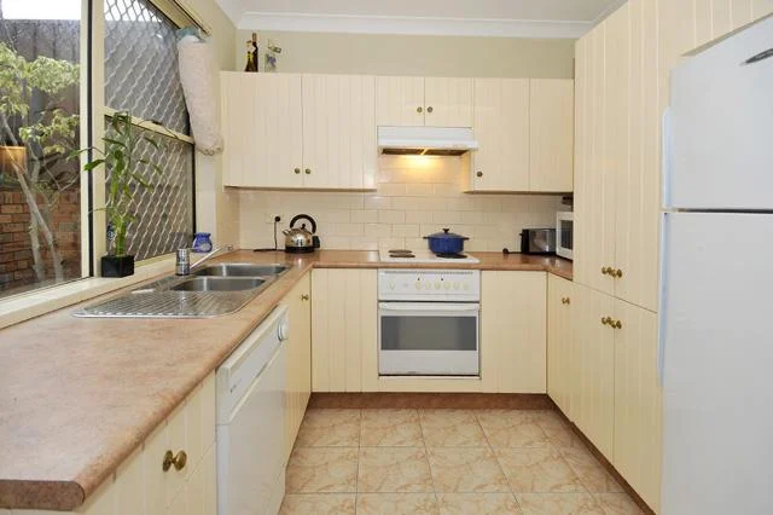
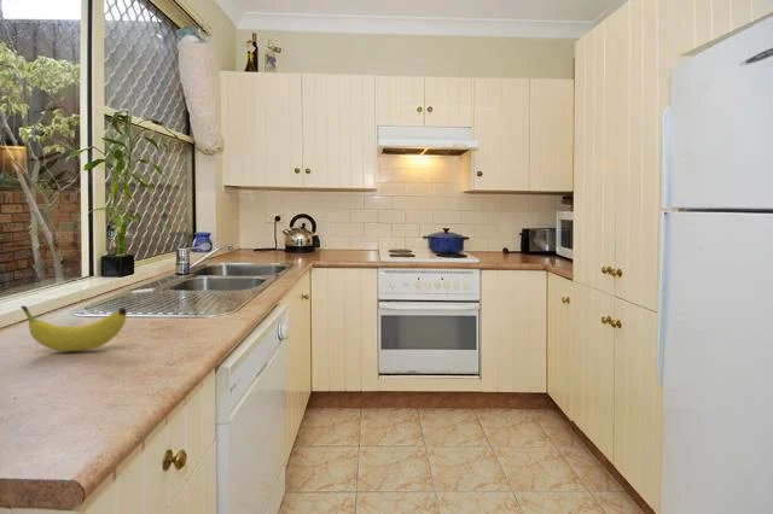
+ fruit [19,304,127,352]
